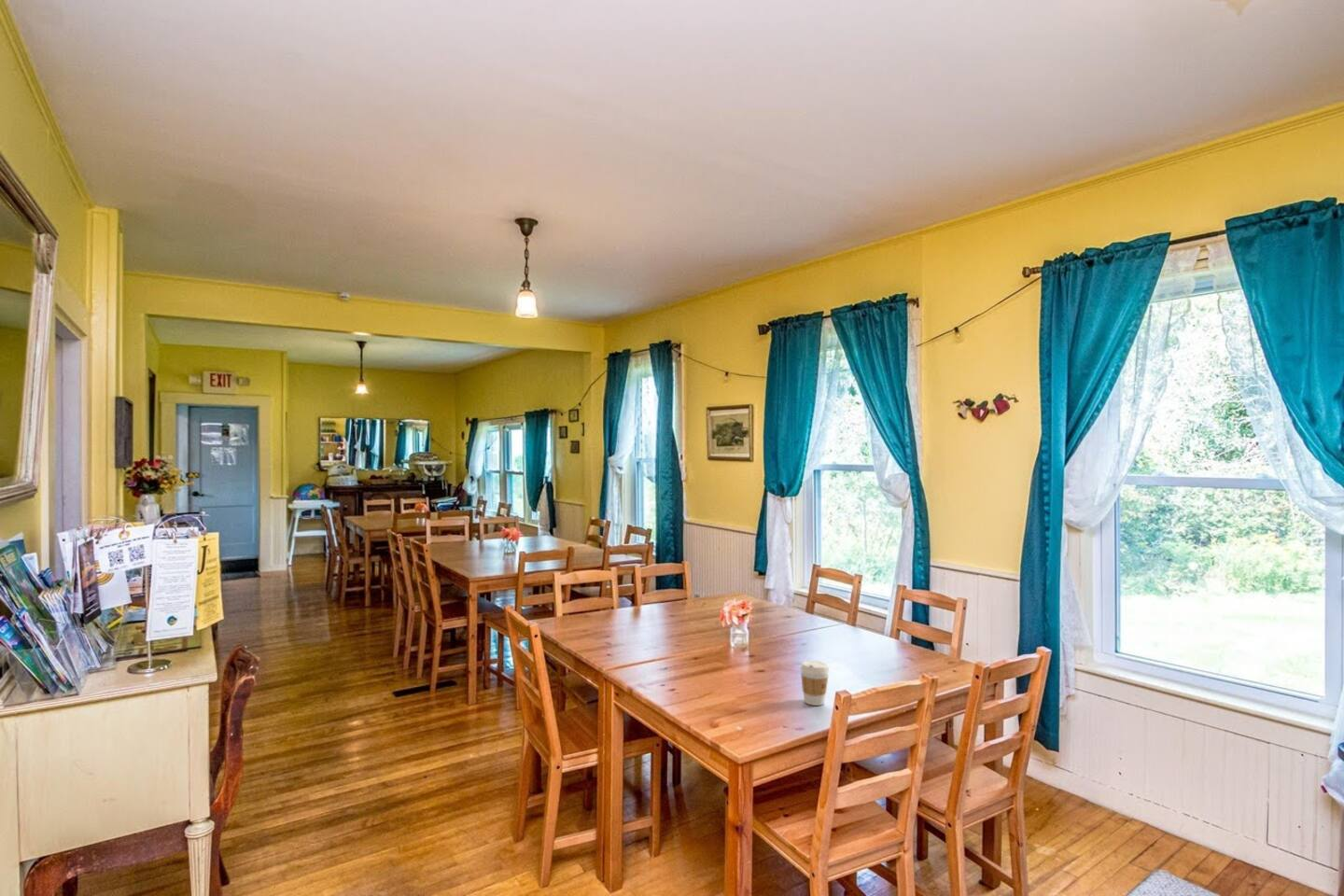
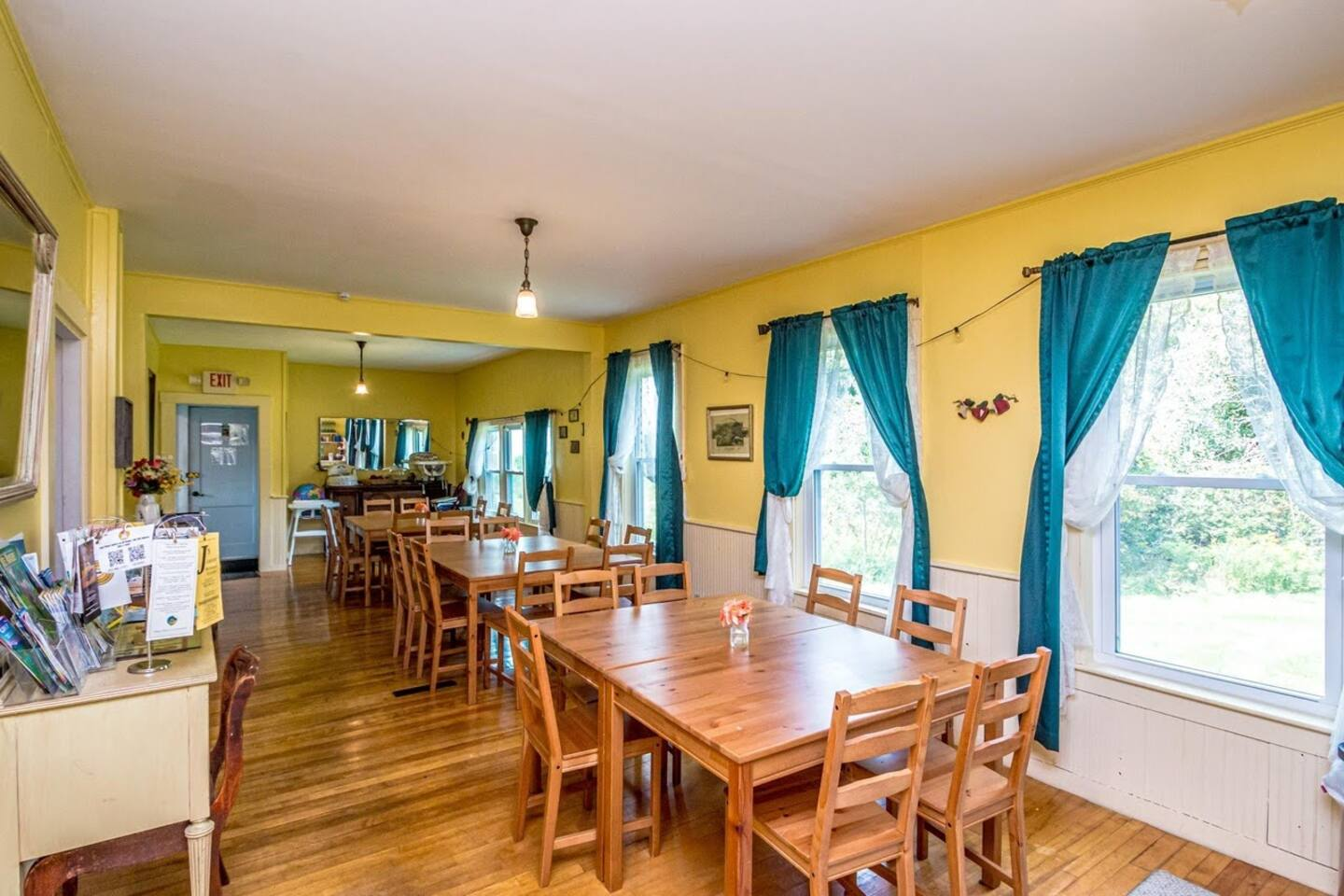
- coffee cup [799,660,830,707]
